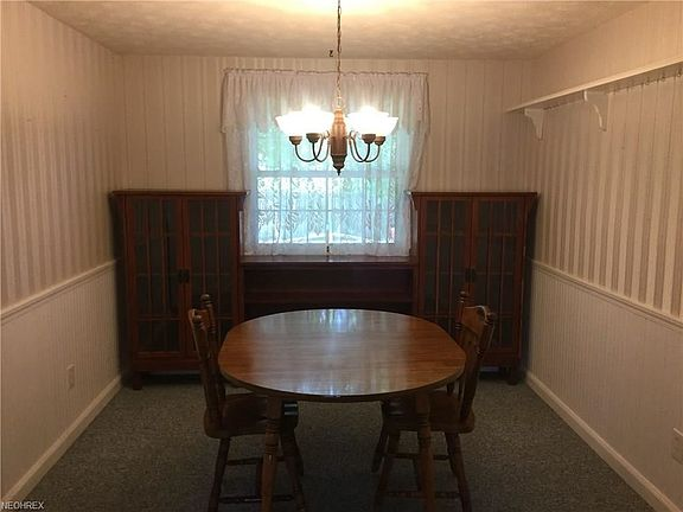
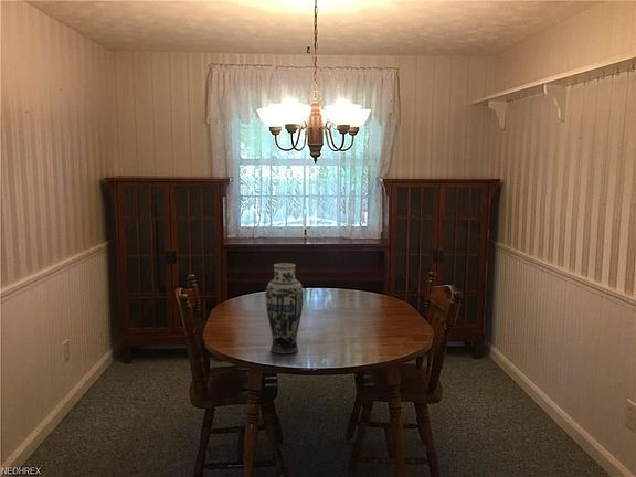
+ vase [265,262,304,354]
